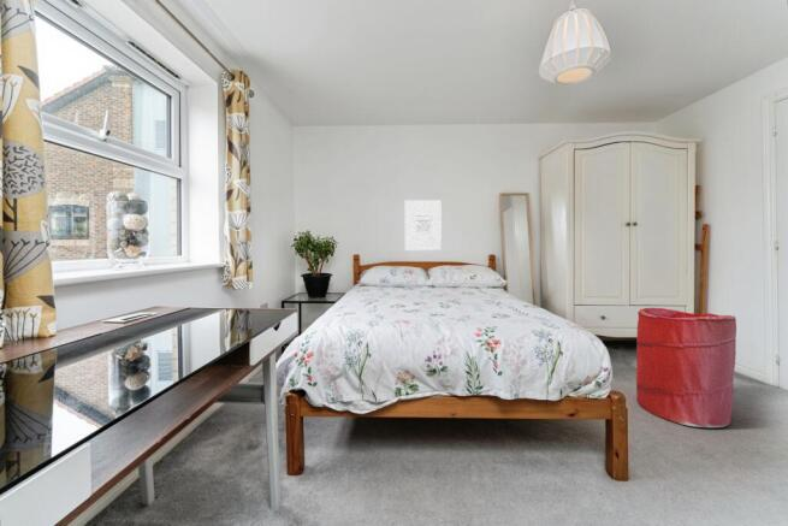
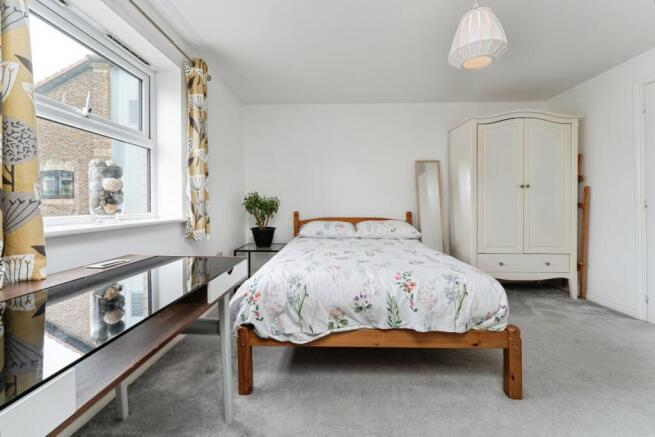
- wall art [404,199,443,252]
- laundry hamper [635,307,737,429]
